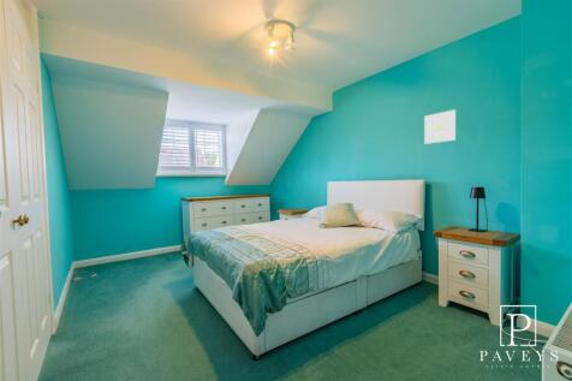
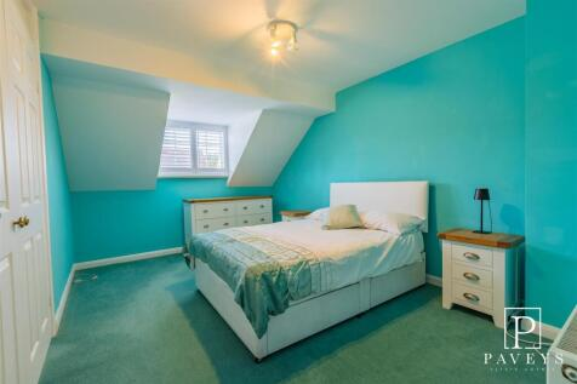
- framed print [423,108,457,145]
